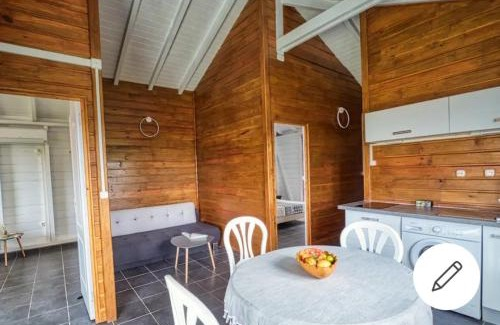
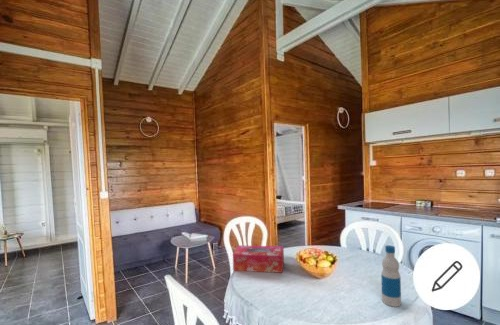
+ bottle [380,245,402,308]
+ tissue box [232,244,285,274]
